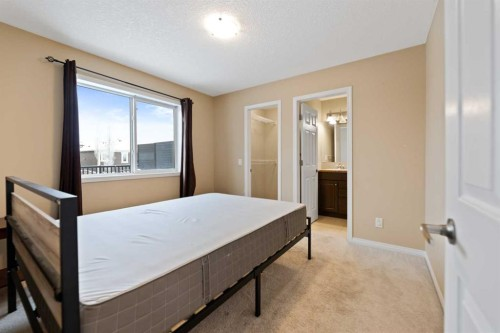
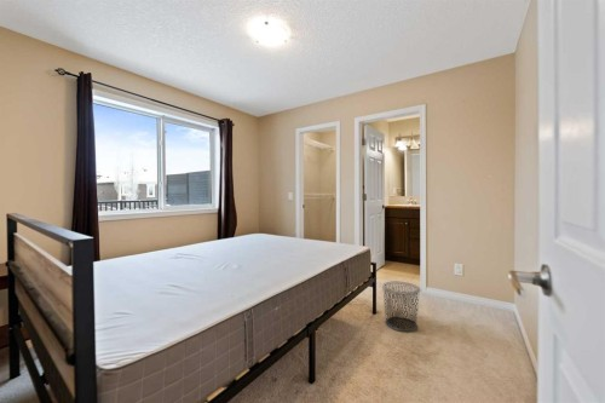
+ waste bin [381,281,422,333]
